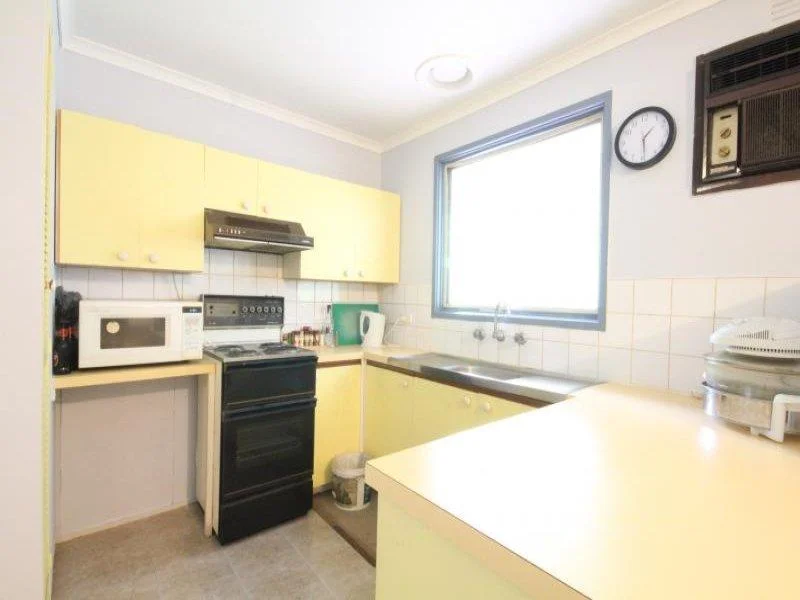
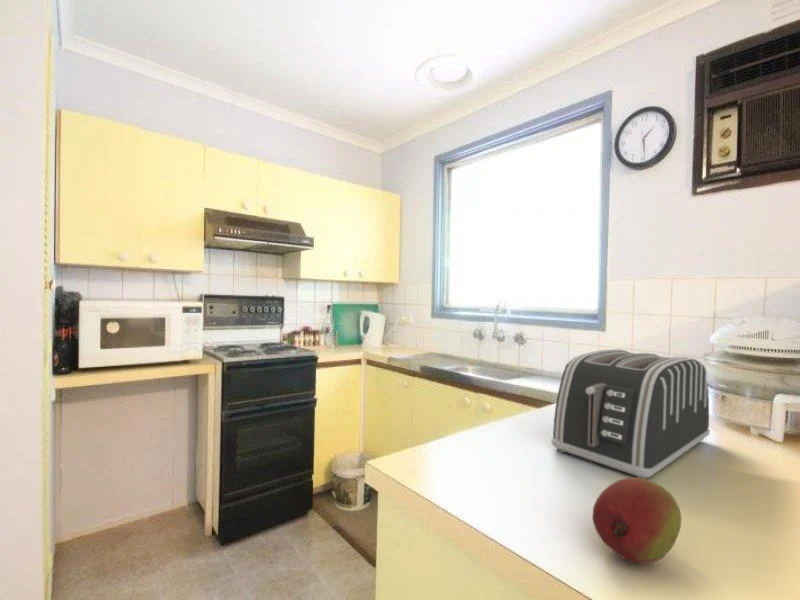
+ fruit [592,476,682,565]
+ toaster [550,348,711,480]
